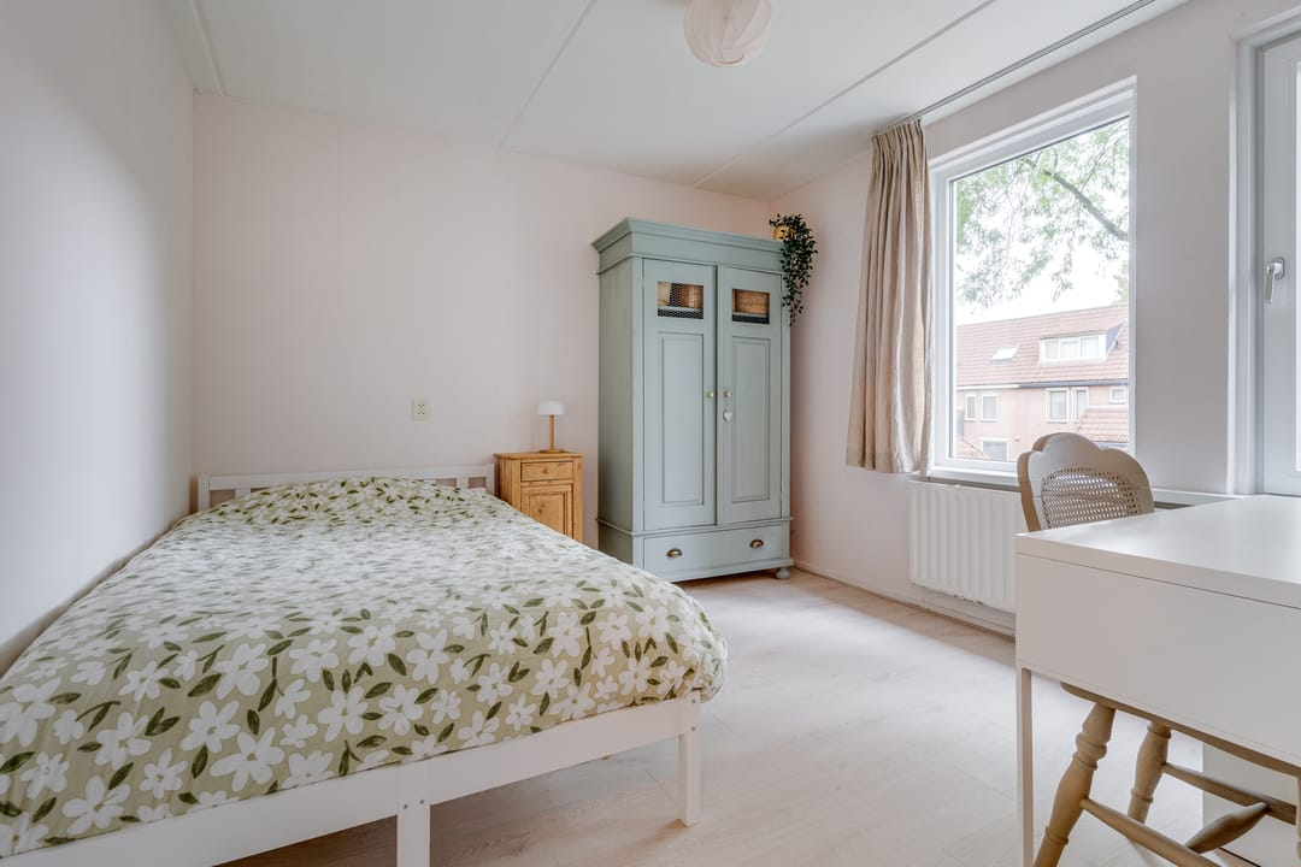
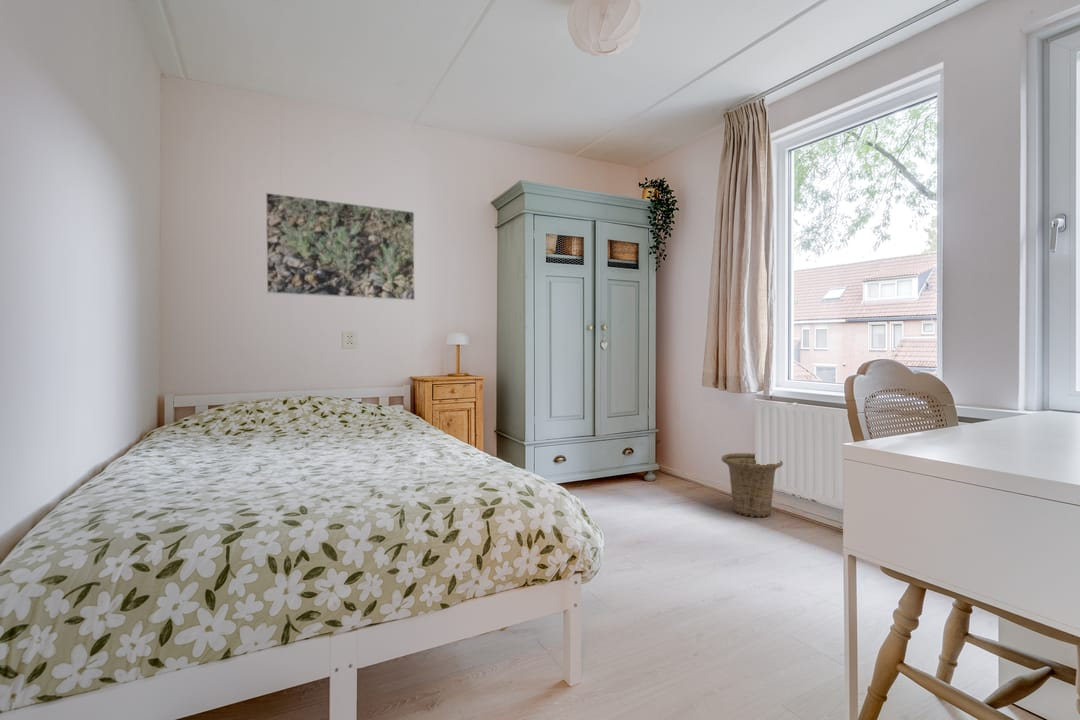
+ basket [721,452,784,518]
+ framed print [265,192,416,301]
